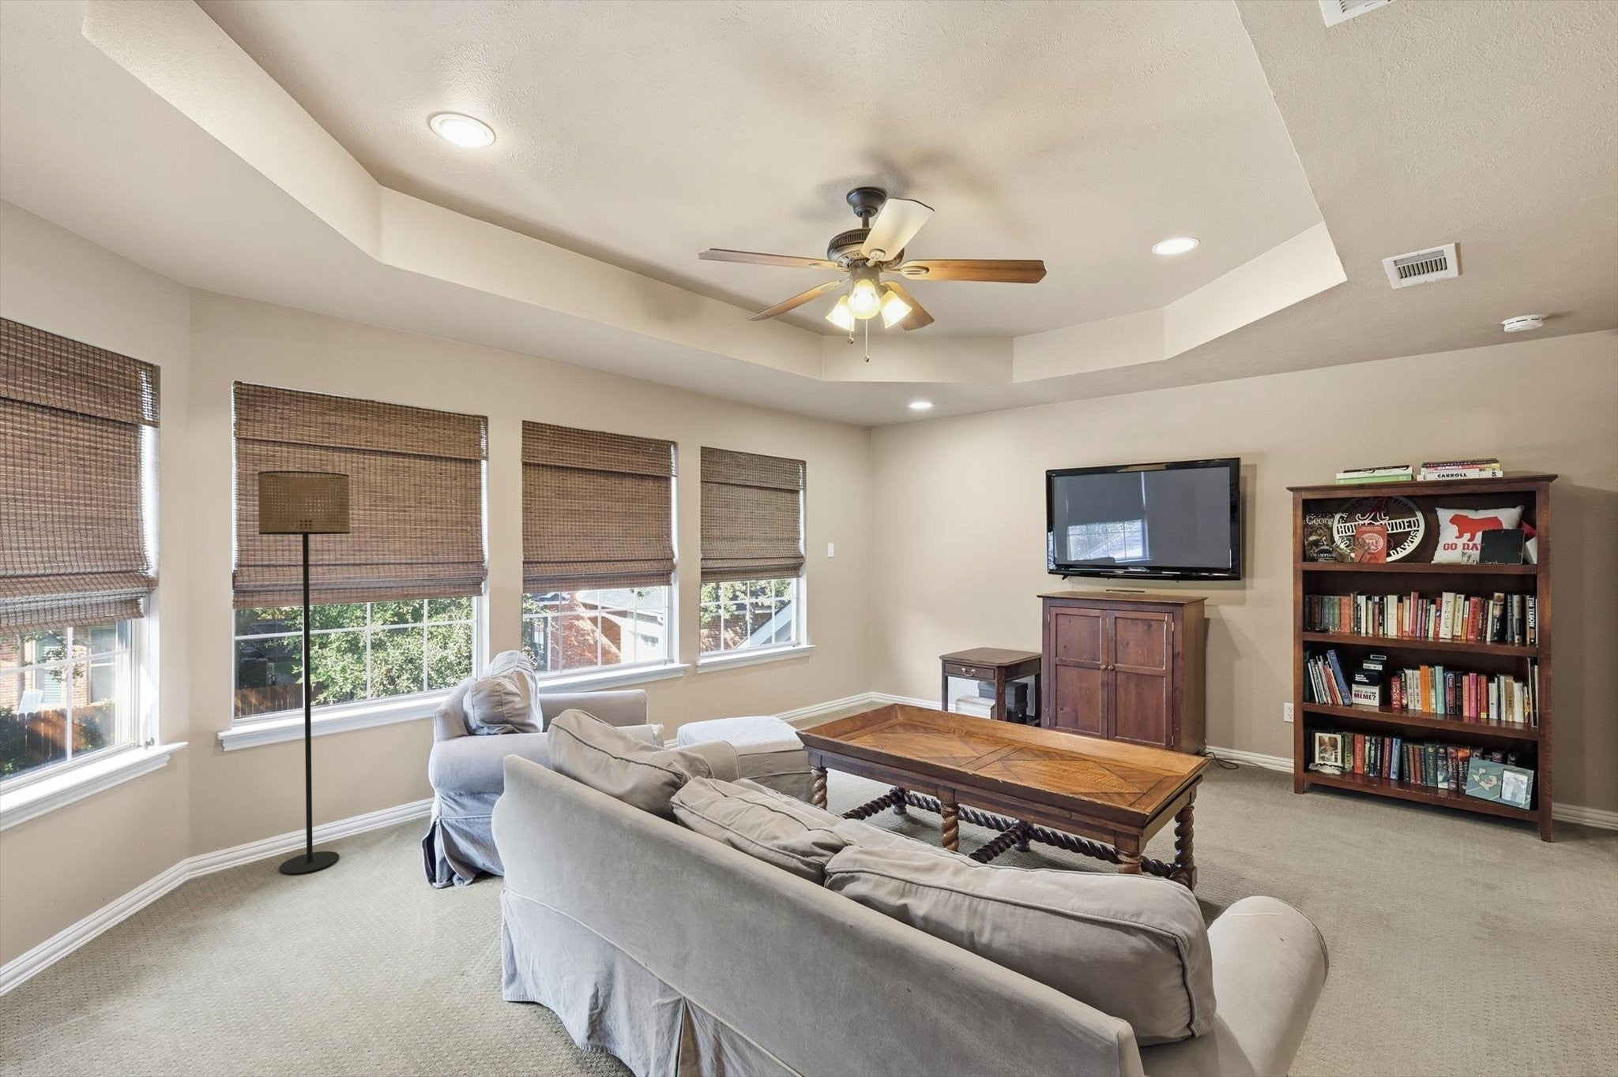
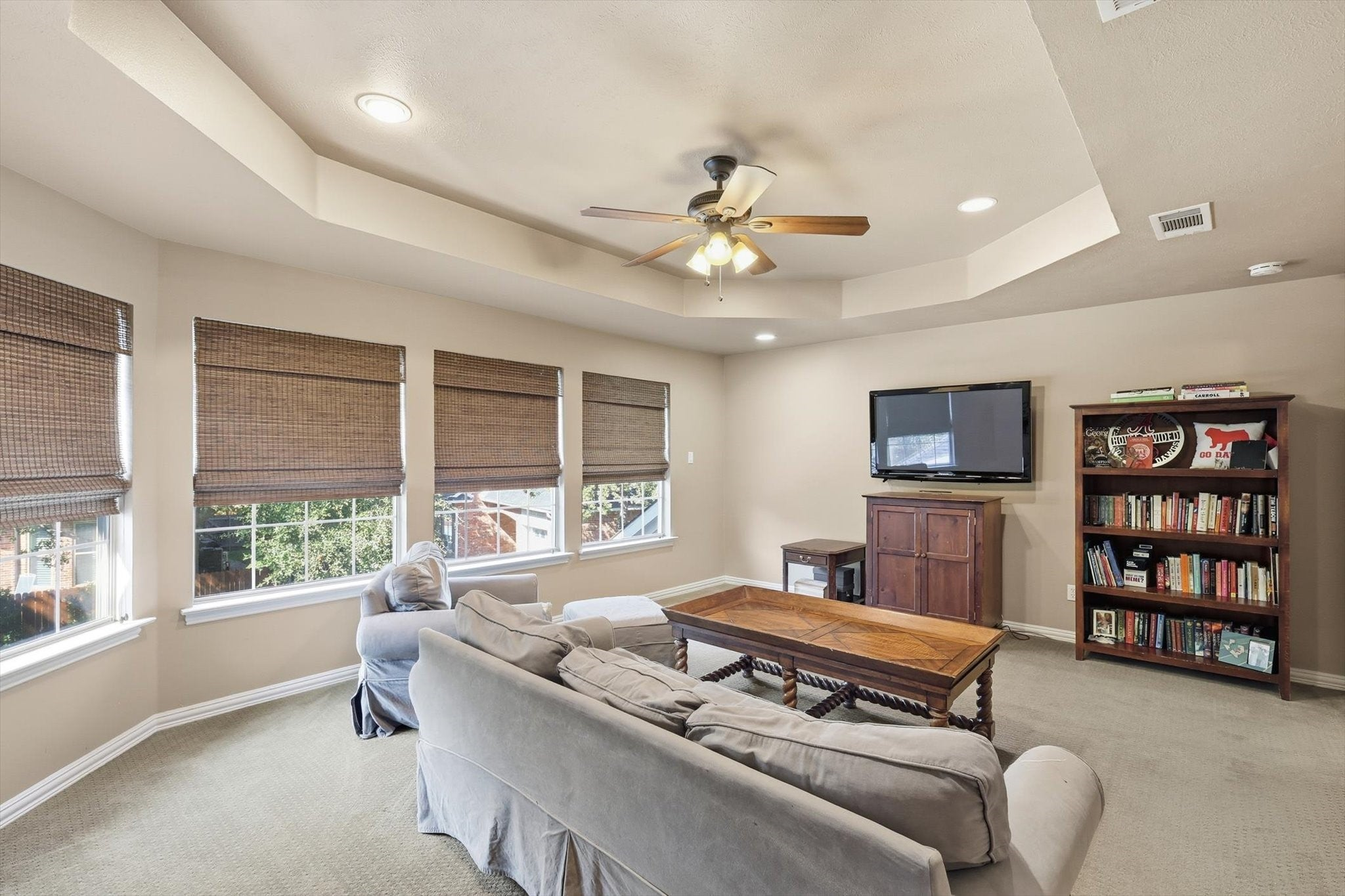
- floor lamp [256,470,351,875]
